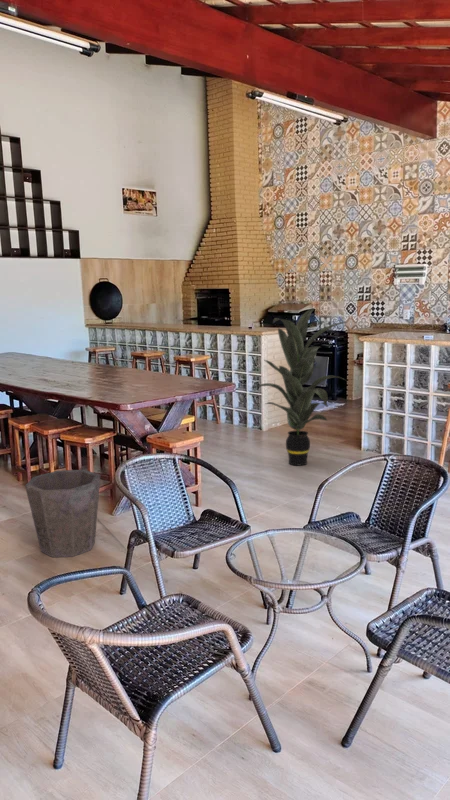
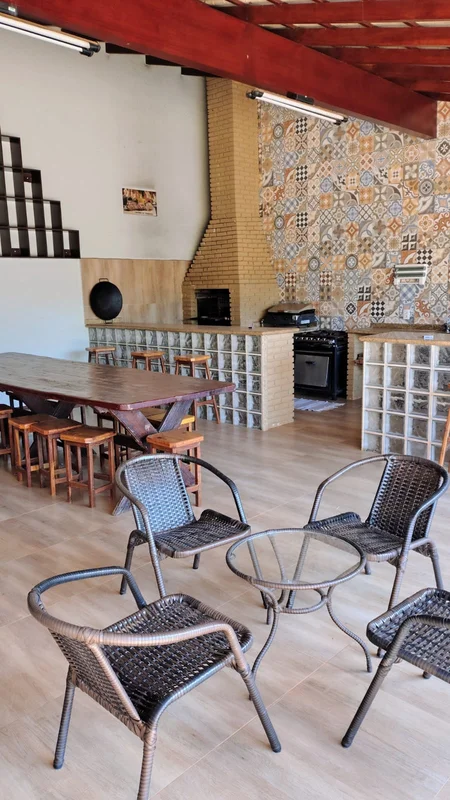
- waste bin [24,469,101,558]
- indoor plant [249,306,348,467]
